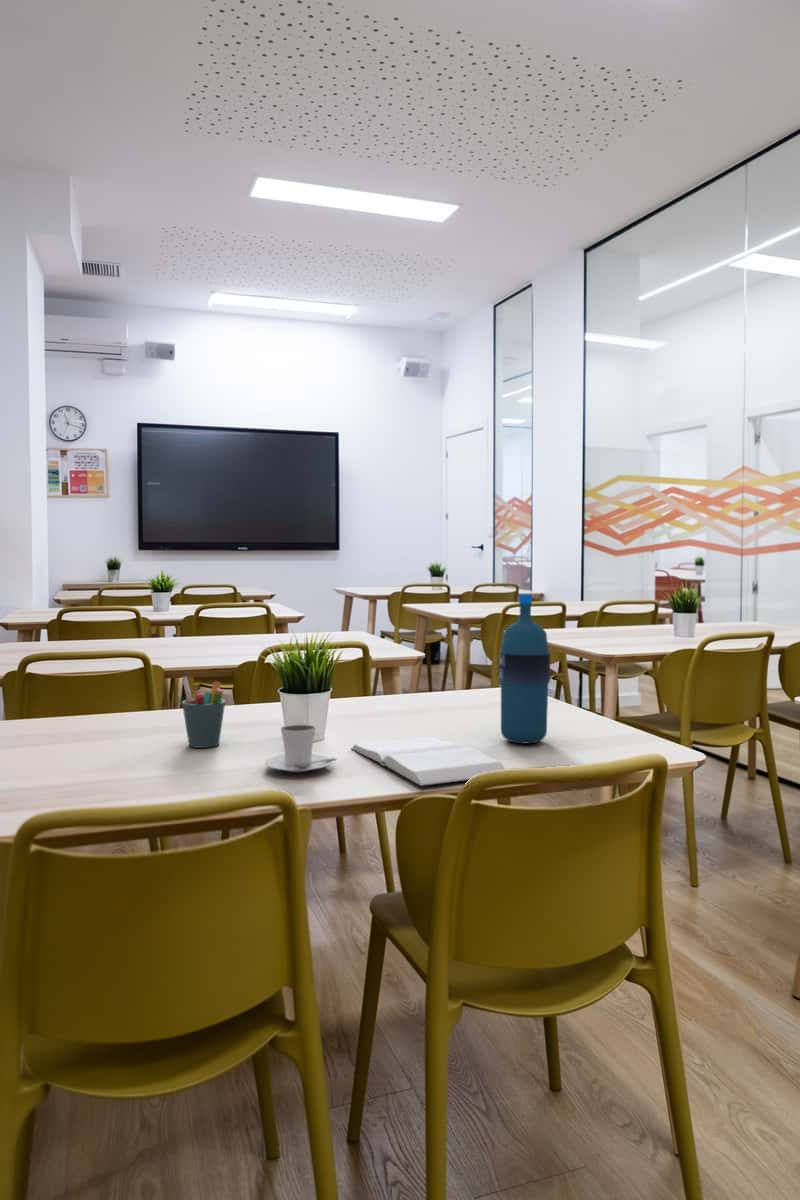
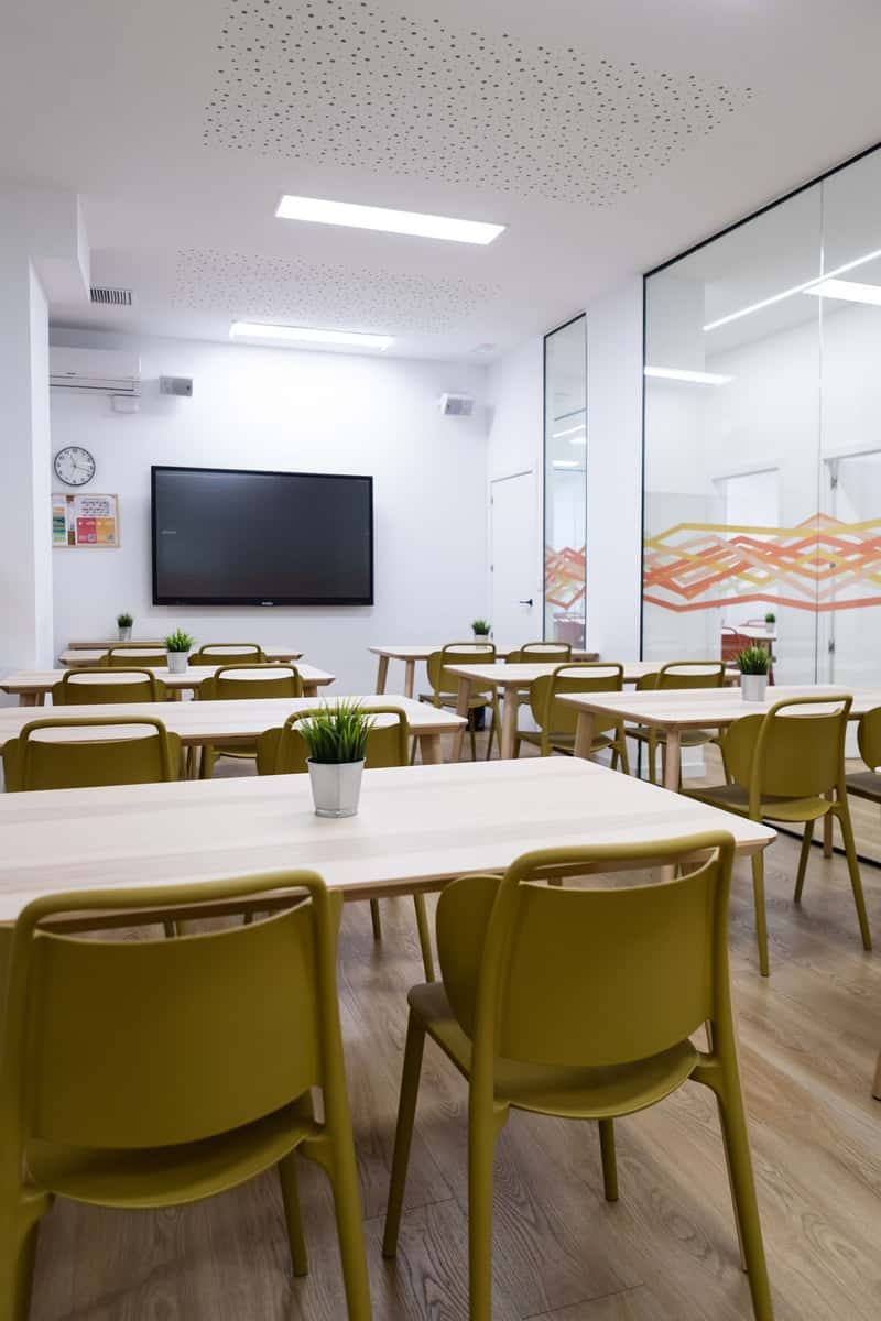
- book [350,736,506,787]
- water bottle [498,593,551,745]
- cappuccino [263,723,338,773]
- pen holder [181,675,226,749]
